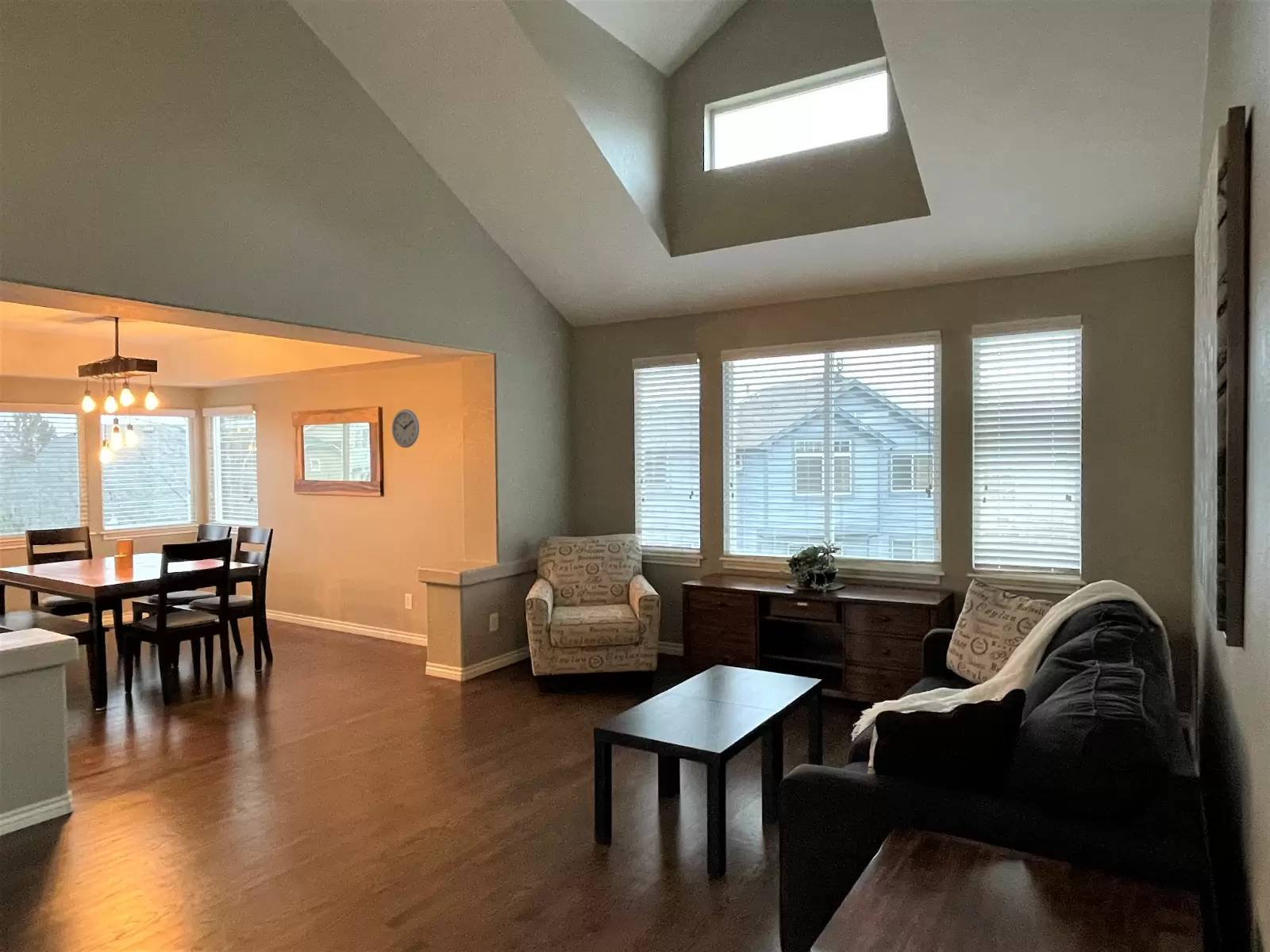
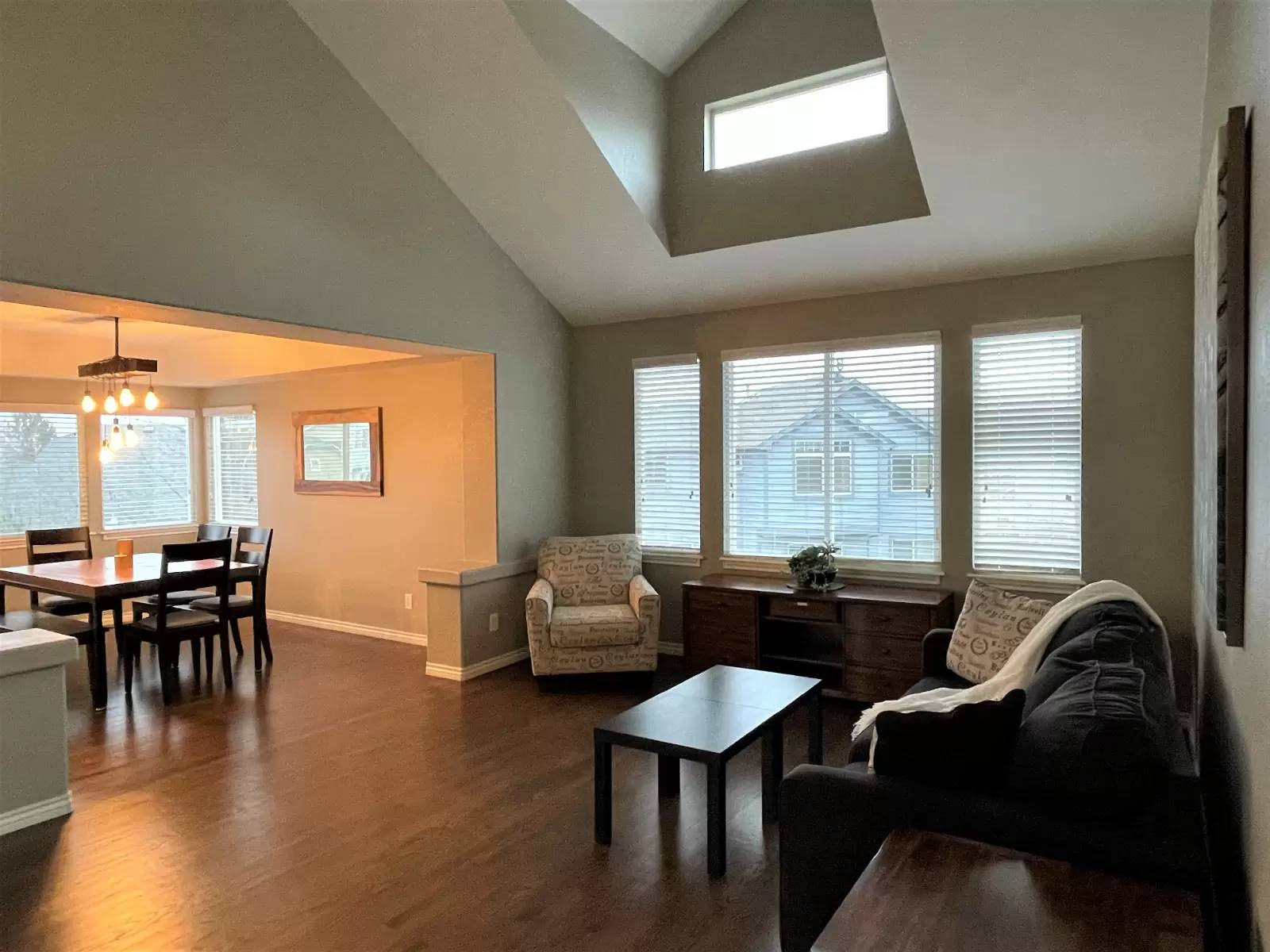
- wall clock [391,409,420,448]
